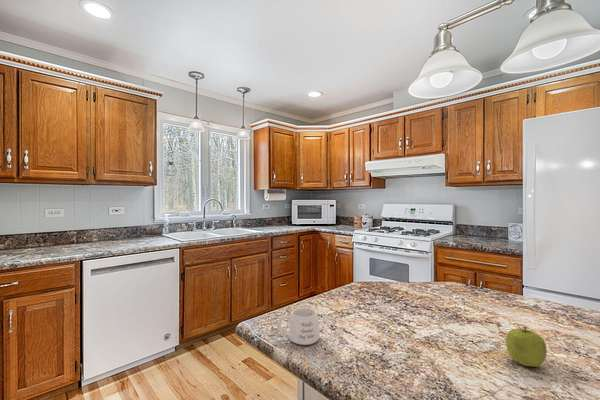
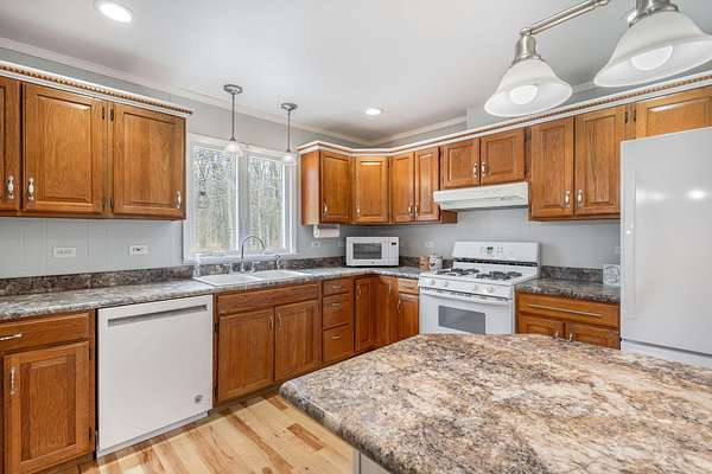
- mug [276,306,321,346]
- fruit [505,326,548,368]
